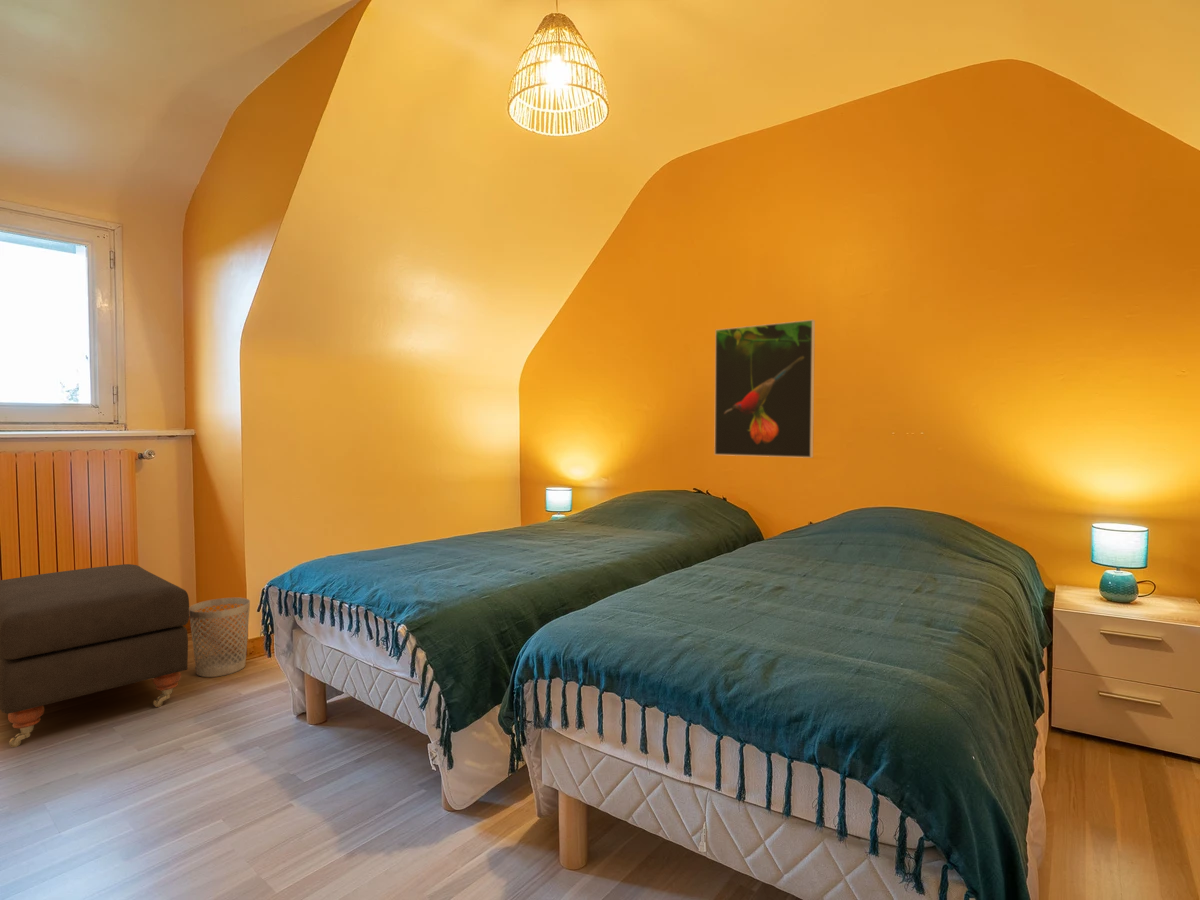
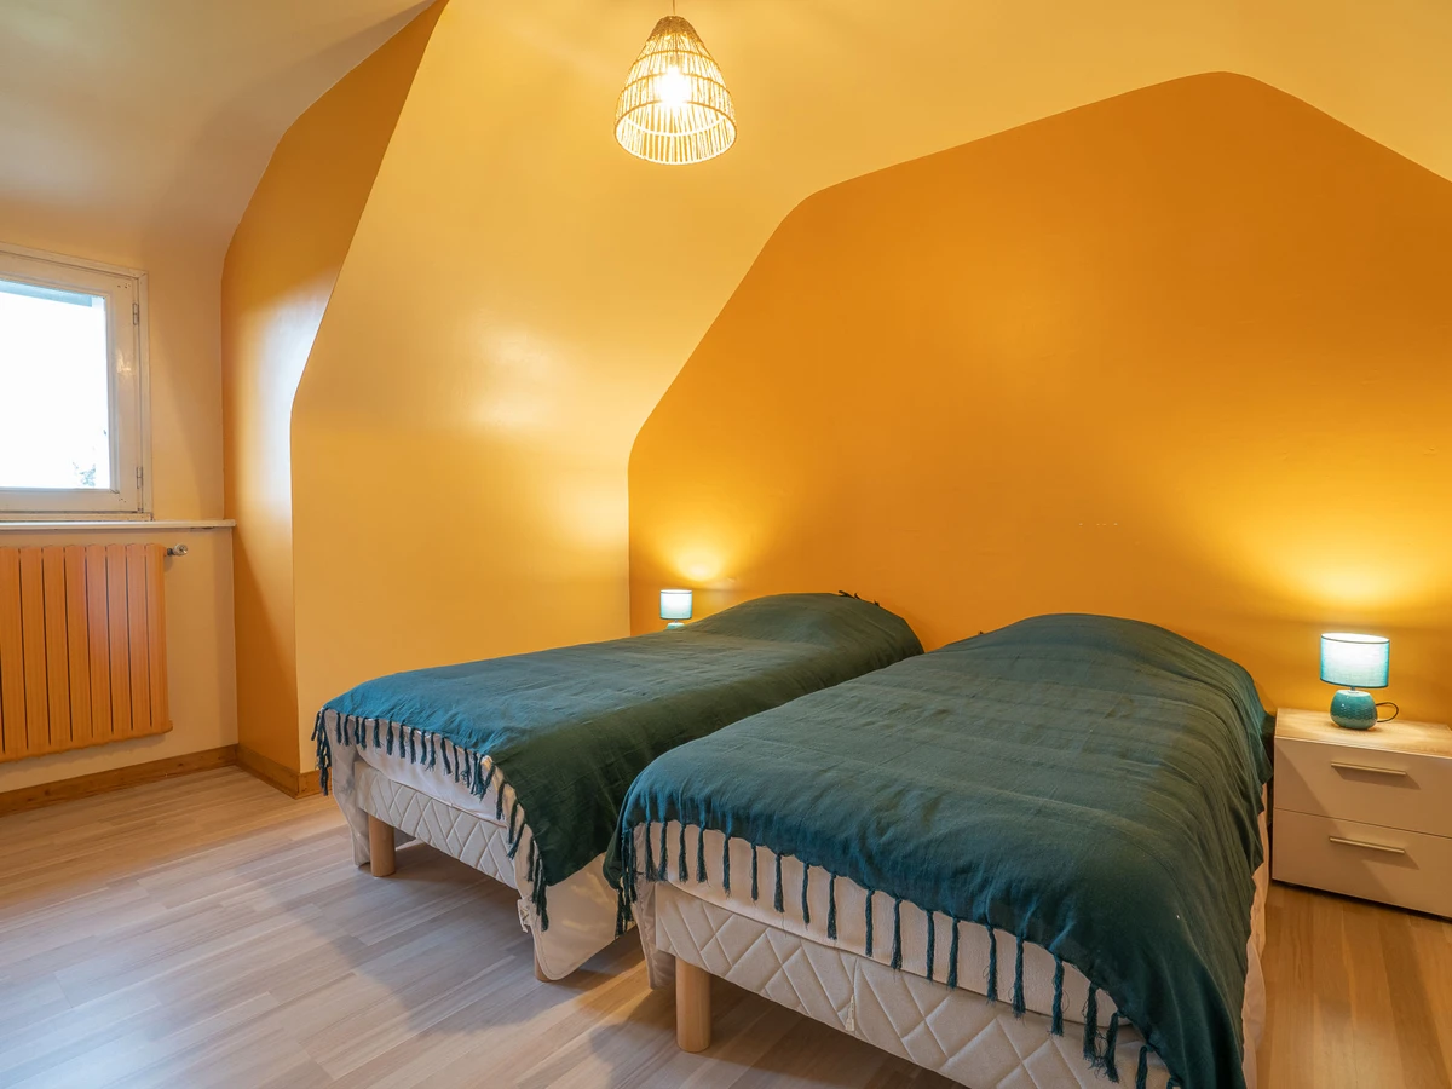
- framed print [713,319,816,459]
- ottoman [0,563,190,748]
- wastebasket [189,597,251,678]
